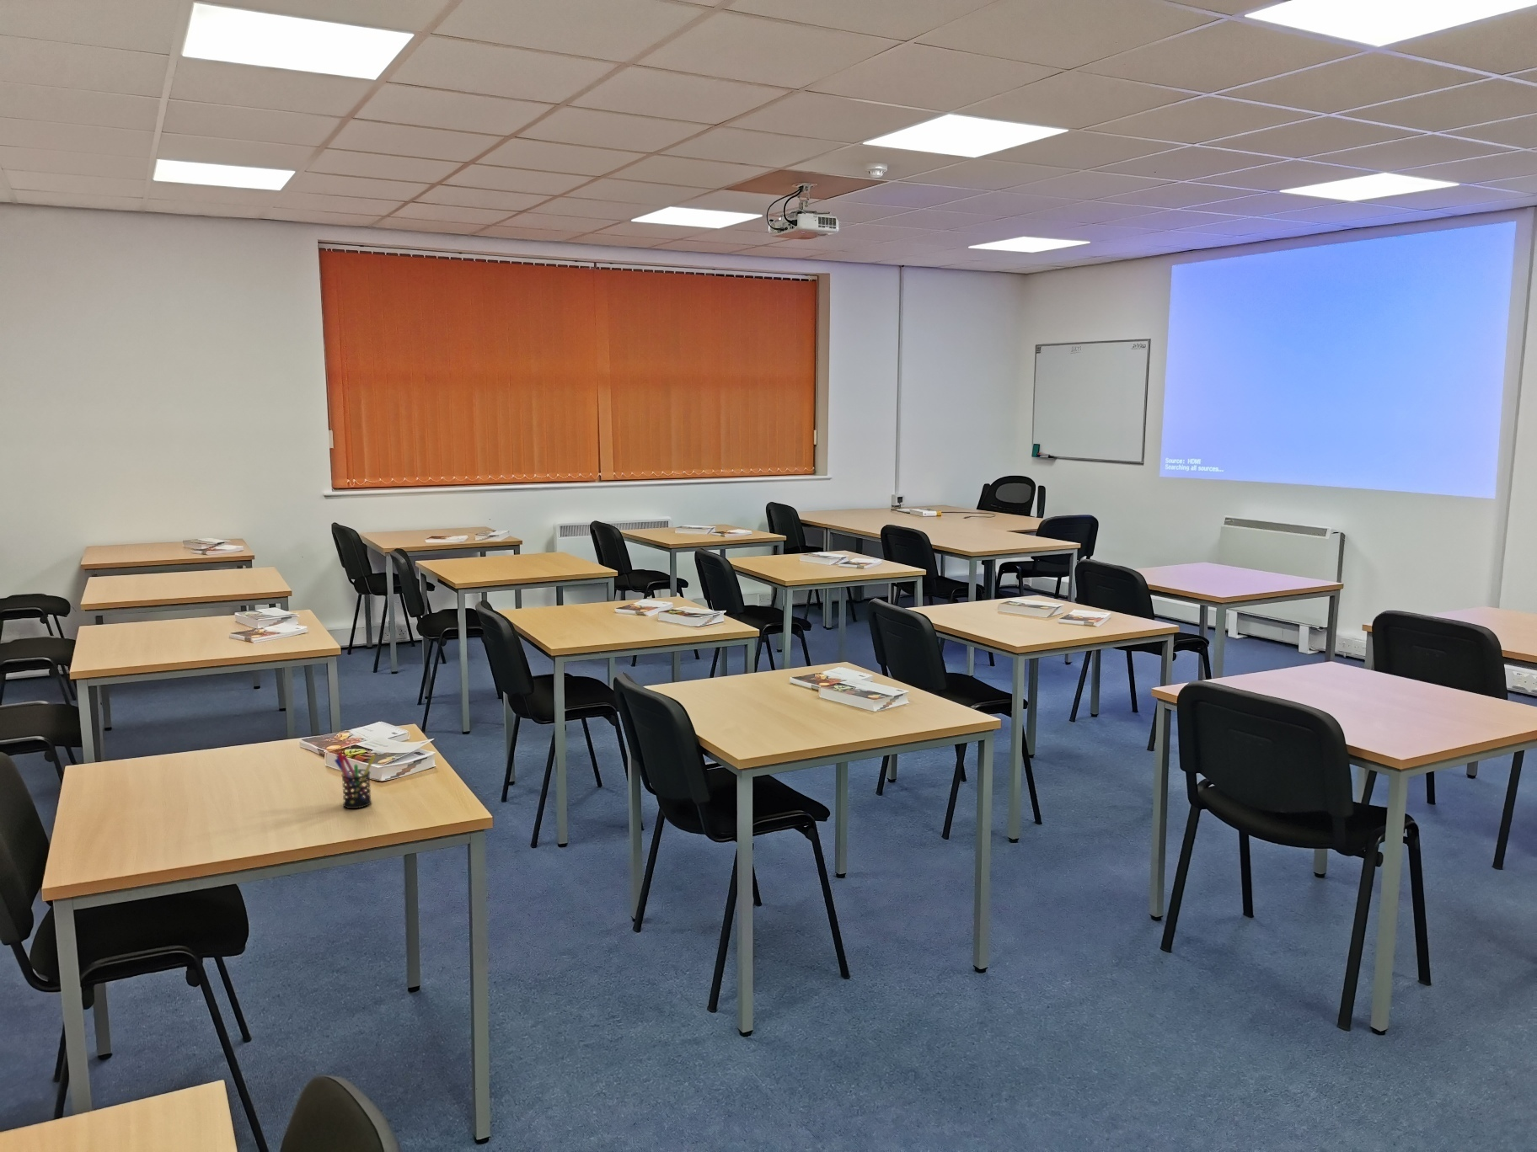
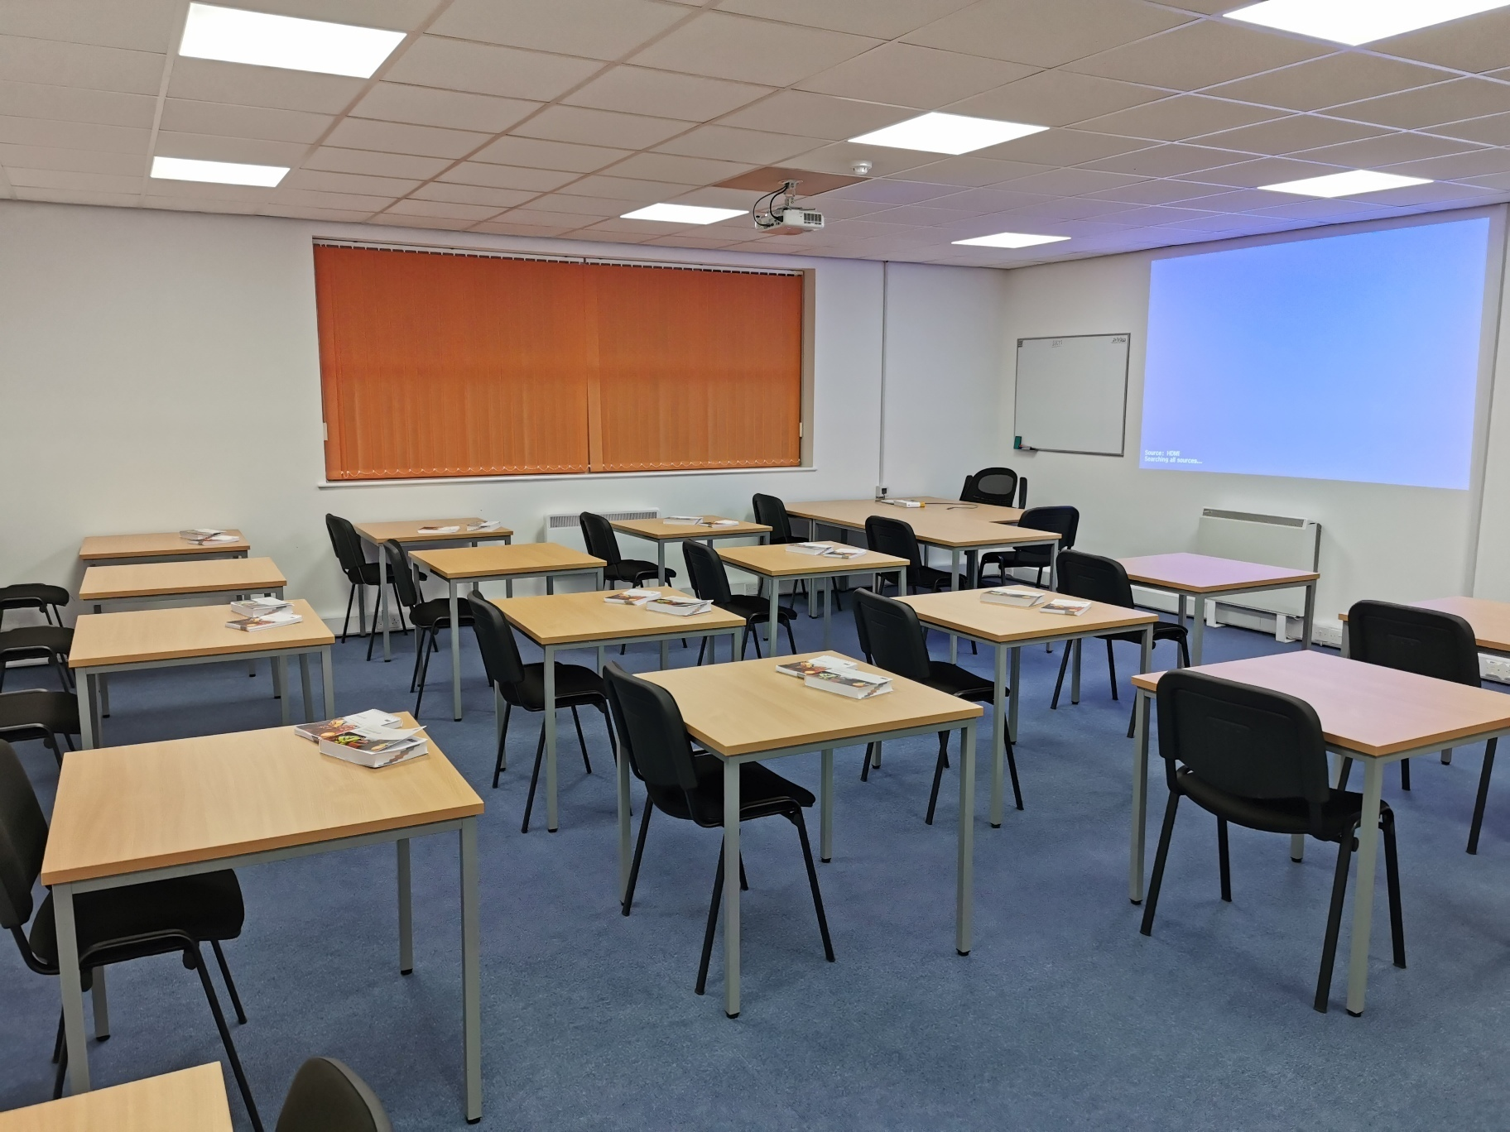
- pen holder [334,751,376,810]
